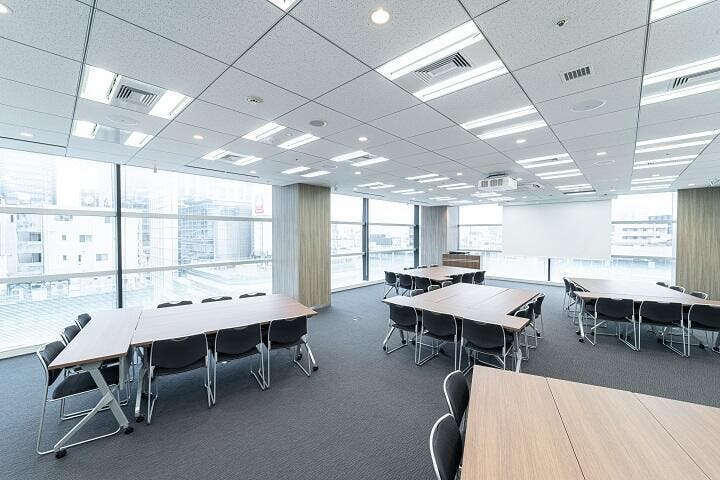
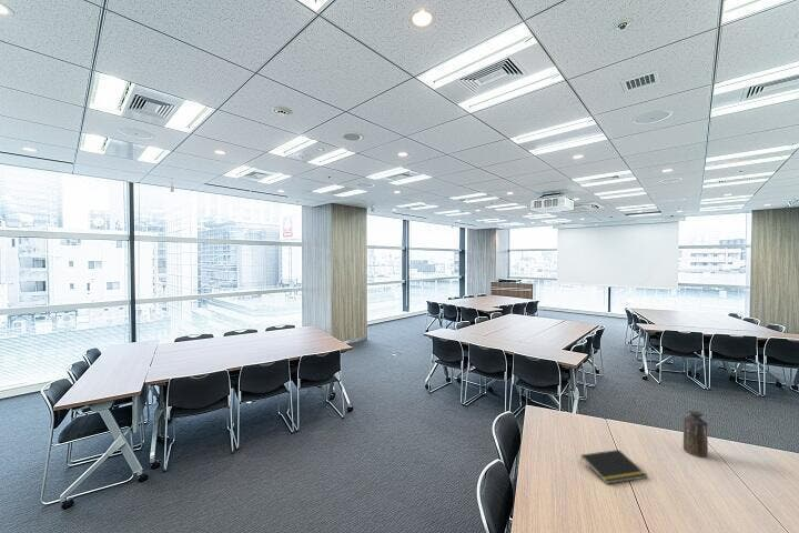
+ bottle [682,410,709,457]
+ notepad [579,449,648,485]
